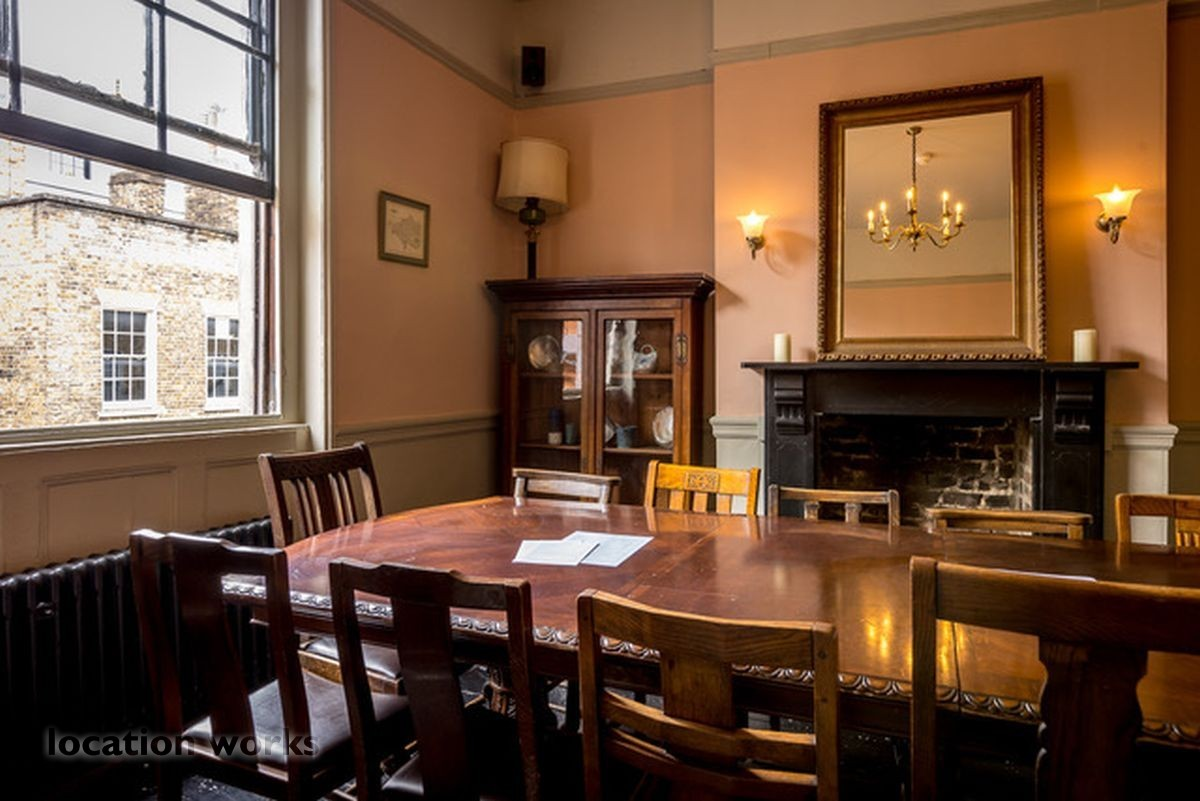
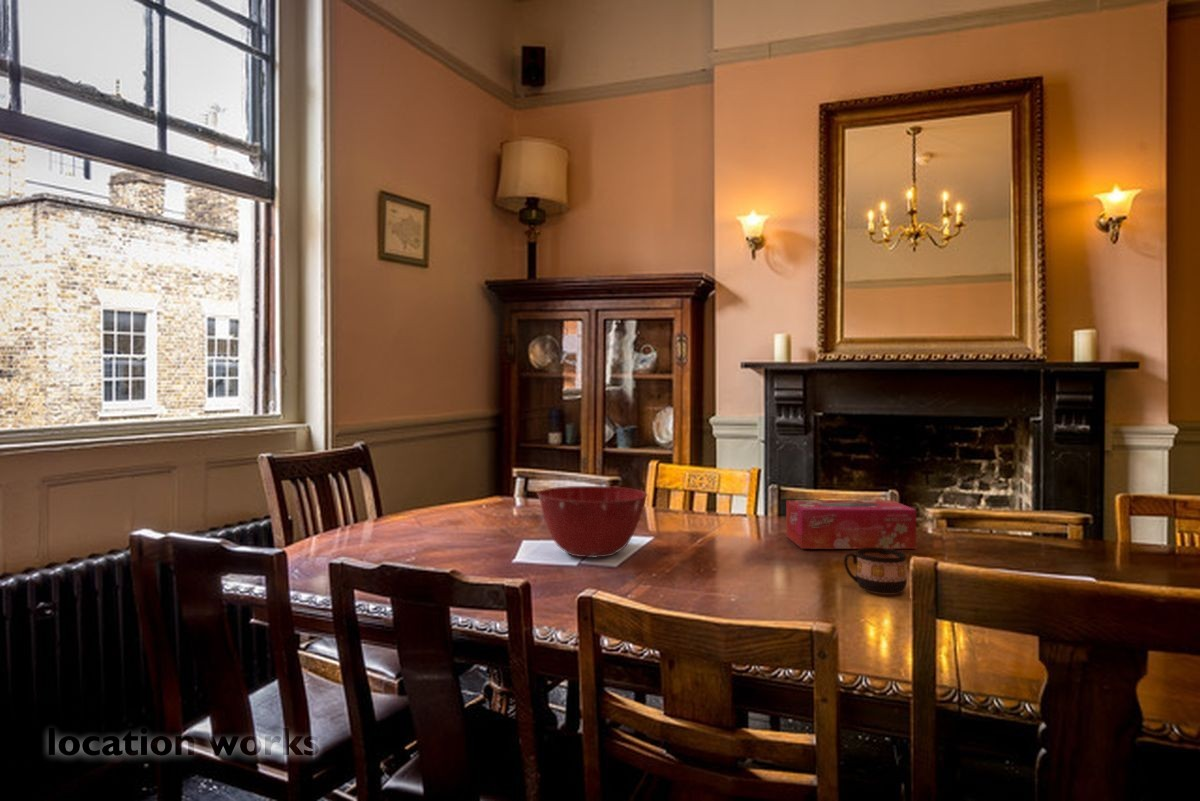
+ tissue box [785,499,917,550]
+ mixing bowl [536,485,649,558]
+ cup [843,547,908,596]
